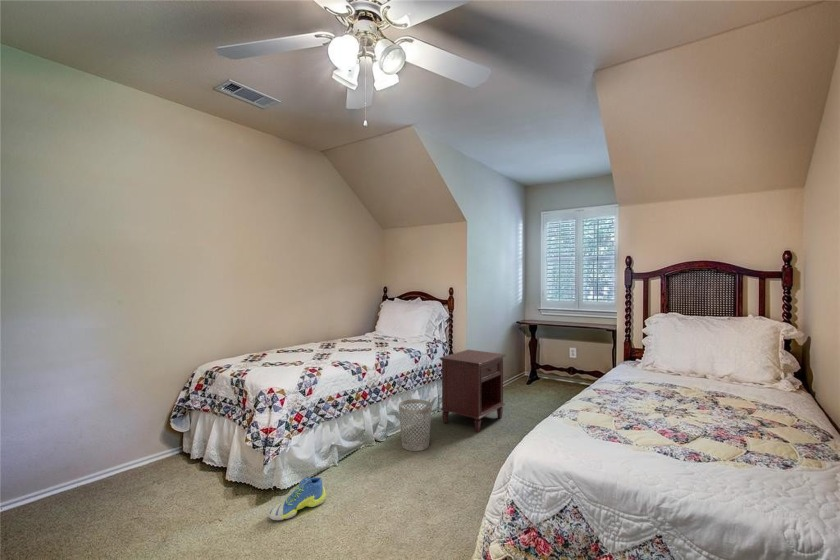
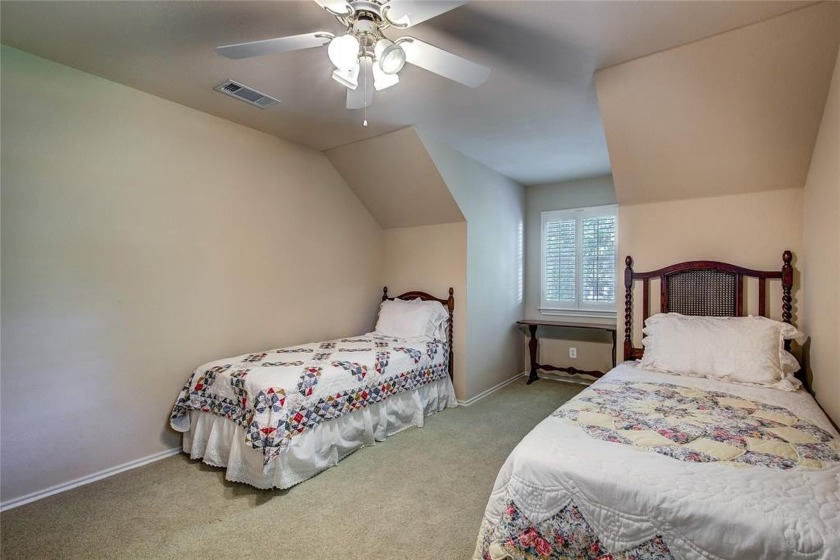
- nightstand [438,349,507,433]
- wastebasket [398,398,433,452]
- sneaker [268,476,327,521]
